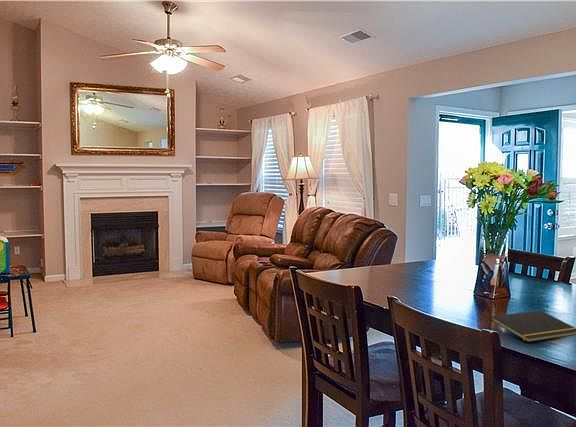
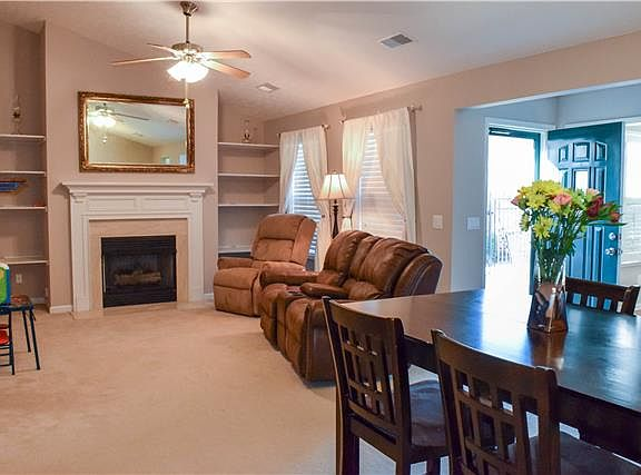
- notepad [488,309,576,343]
